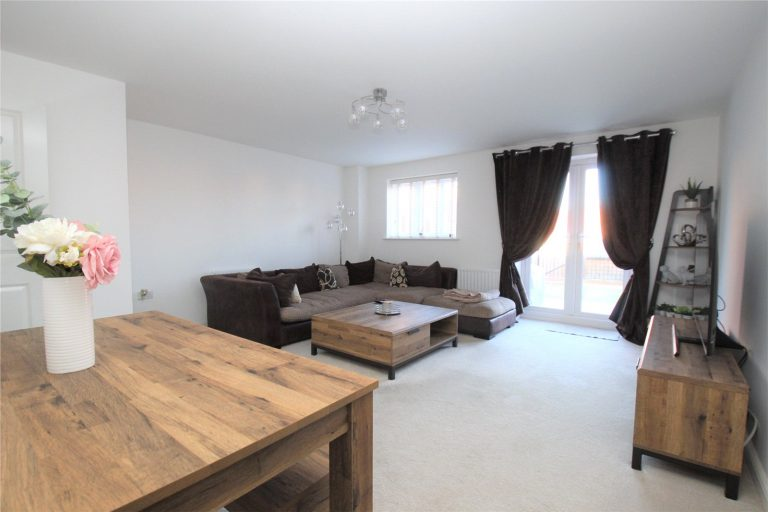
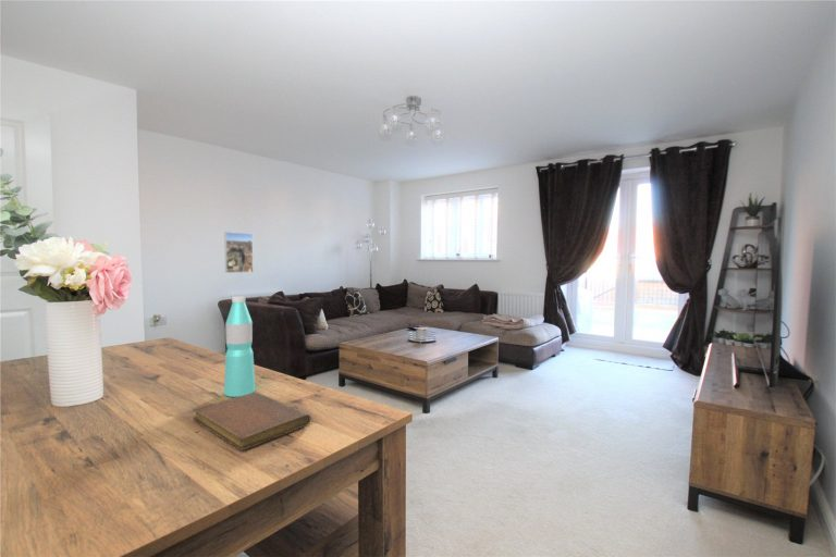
+ notebook [192,392,311,451]
+ water bottle [223,295,257,398]
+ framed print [223,231,255,274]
